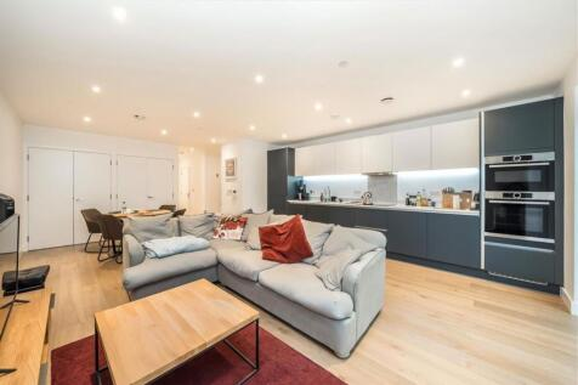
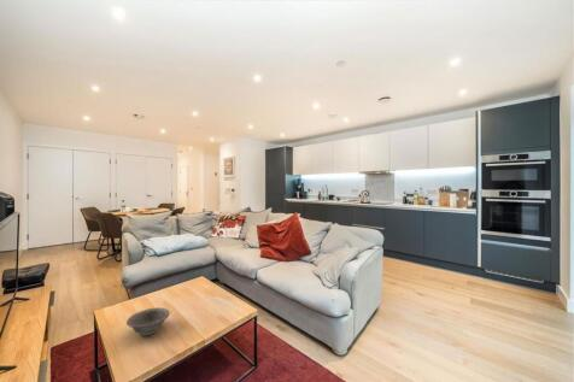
+ decorative bowl [125,306,171,336]
